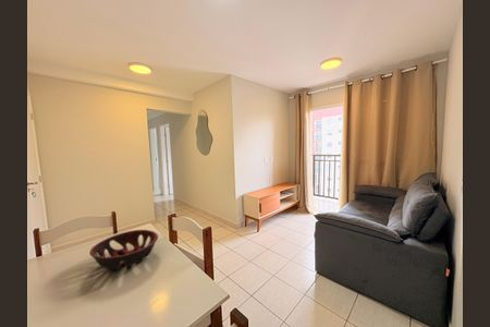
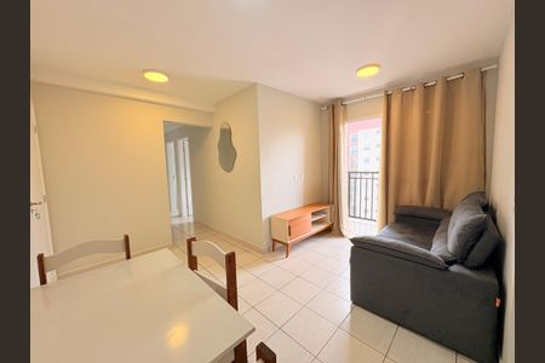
- decorative bowl [88,229,159,270]
